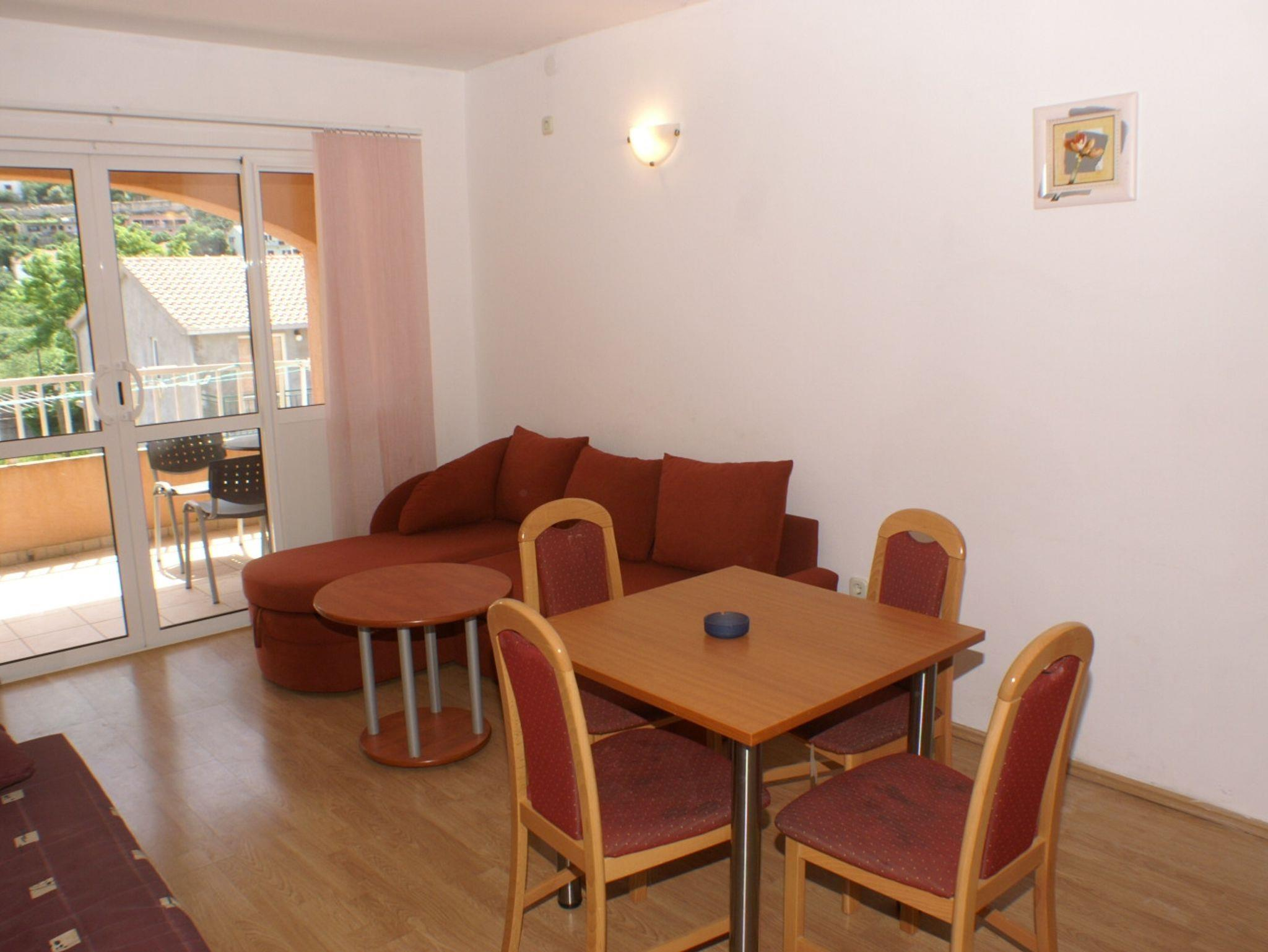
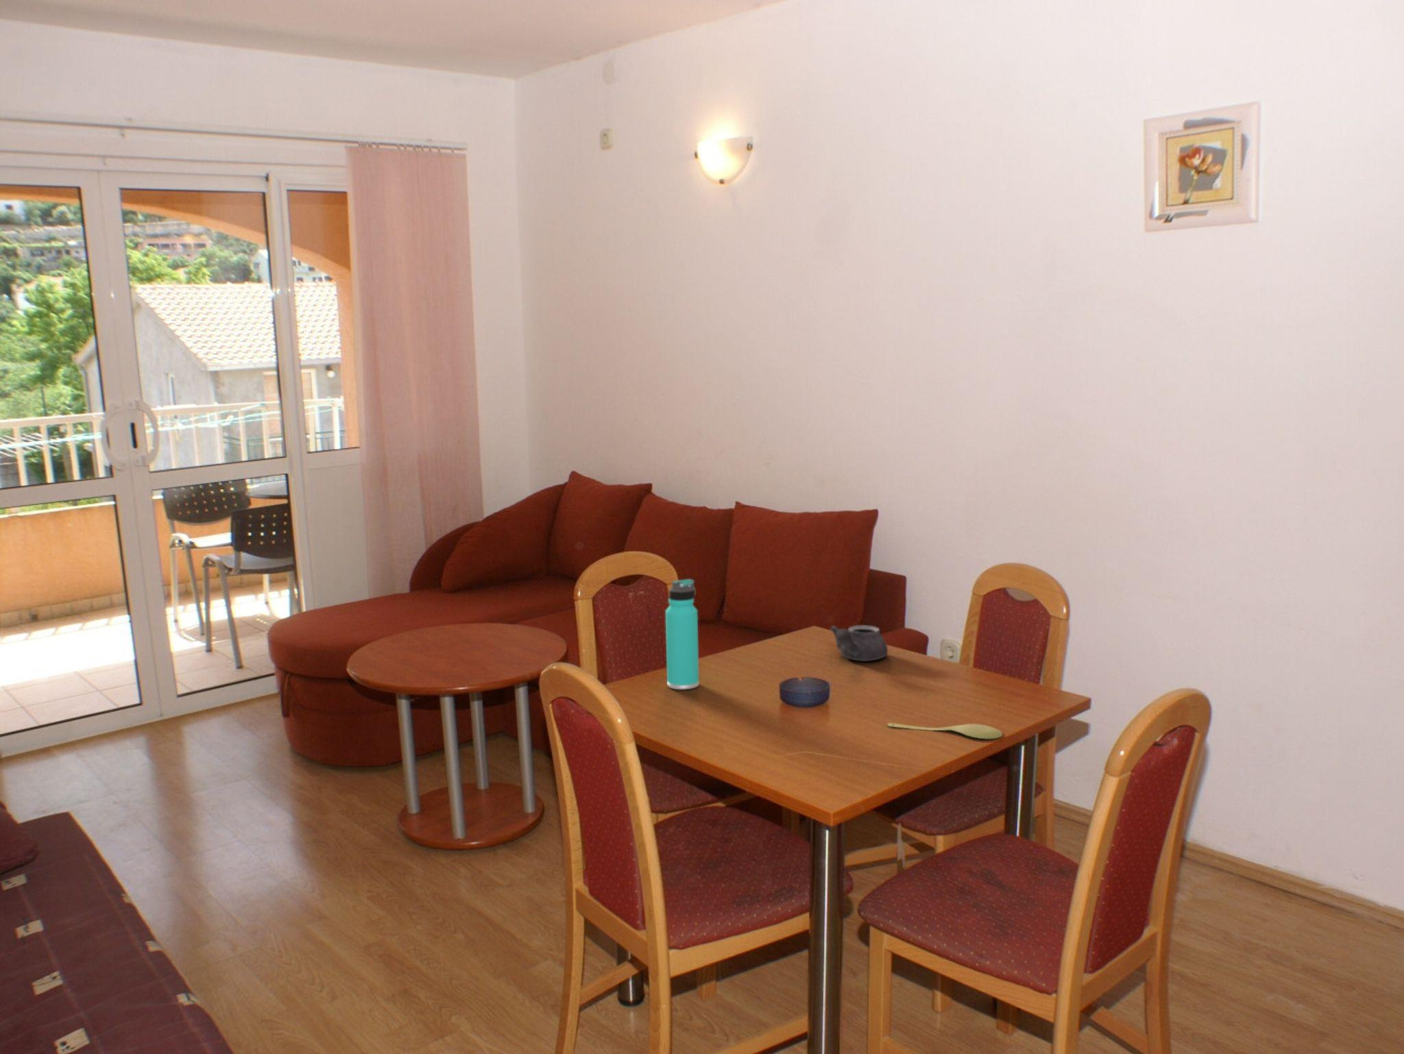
+ teapot [829,624,888,662]
+ spoon [887,722,1003,740]
+ thermos bottle [665,578,700,690]
